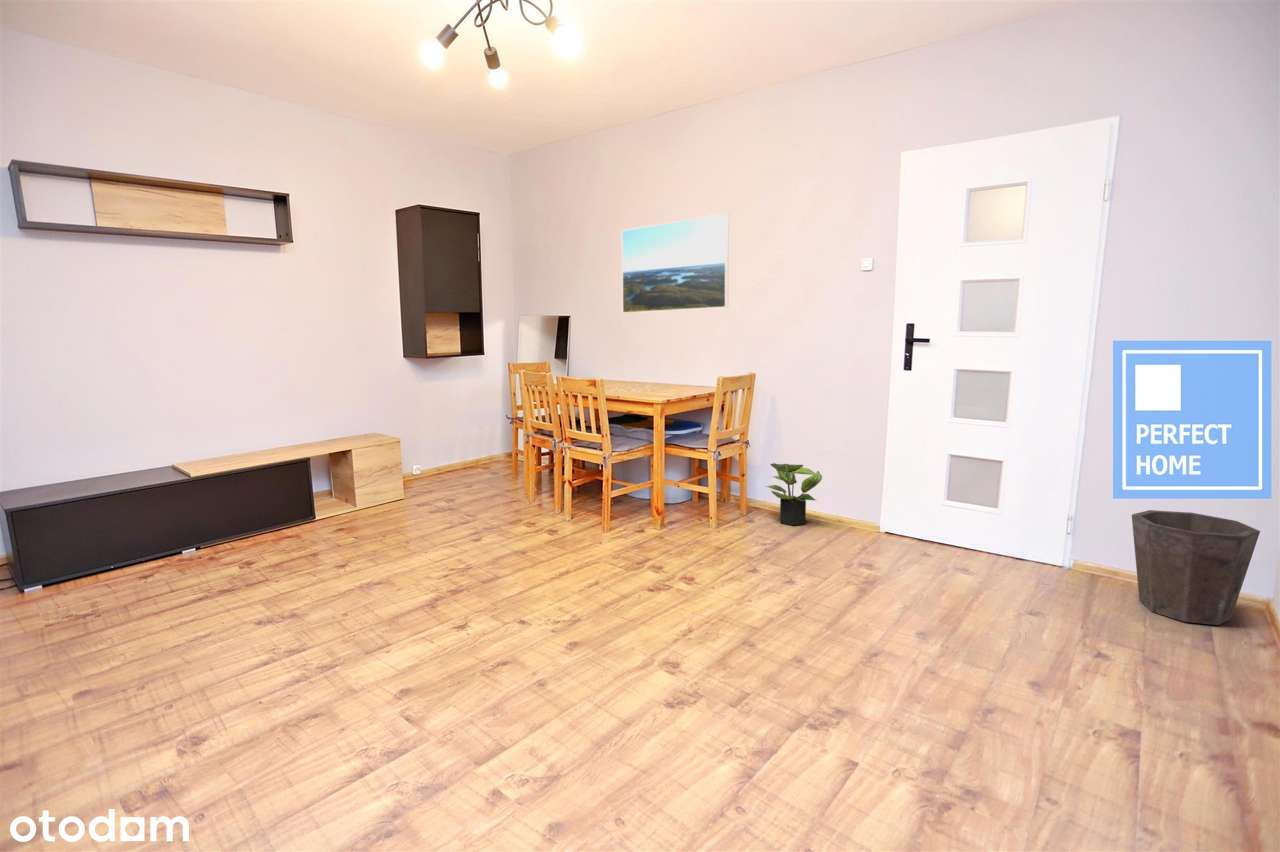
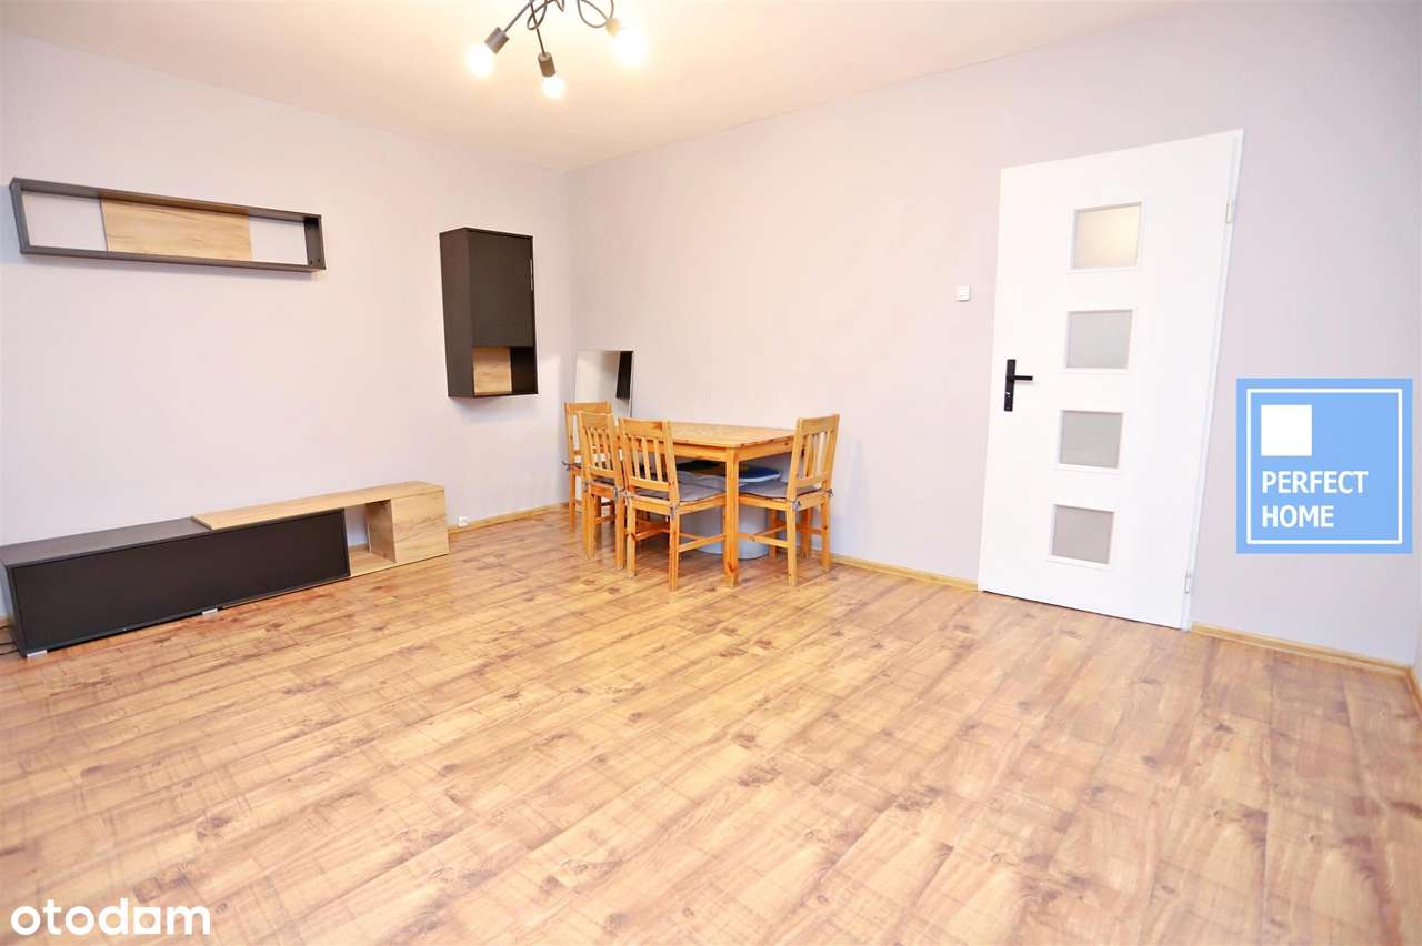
- potted plant [765,462,823,527]
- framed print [621,212,730,314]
- waste bin [1131,509,1261,626]
